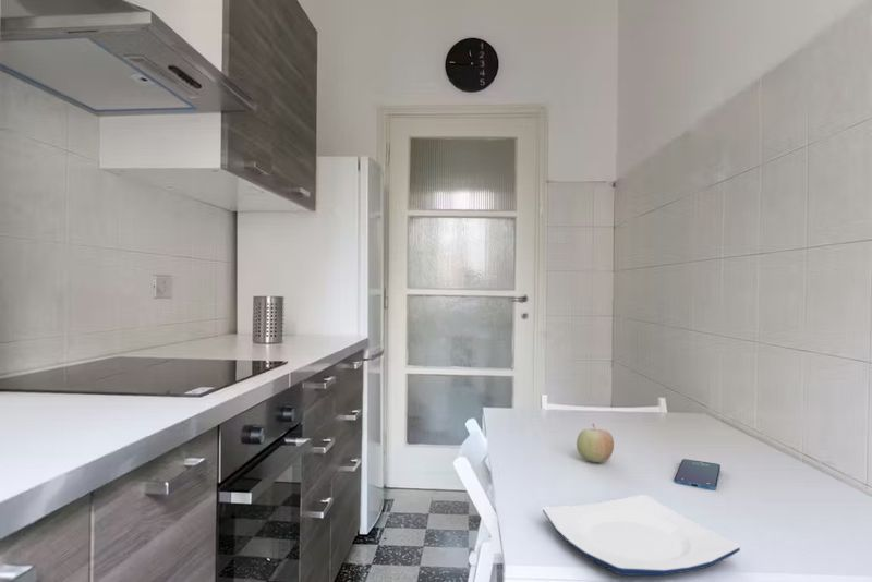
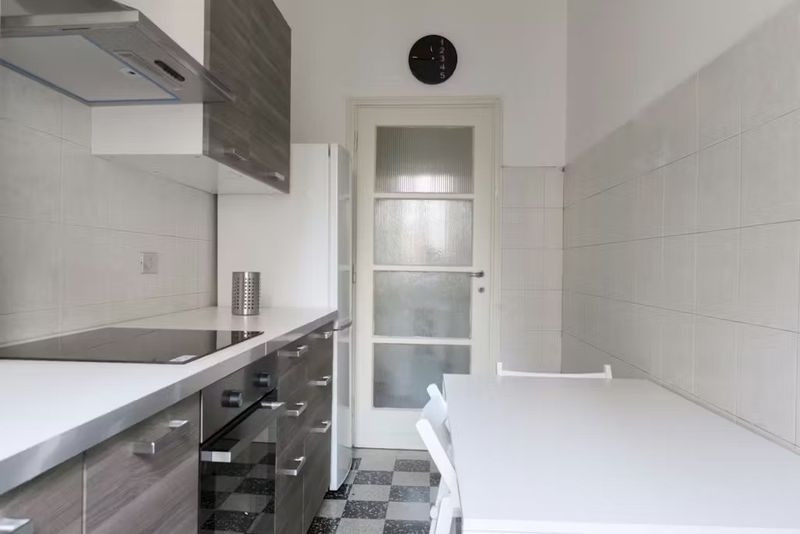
- plate [542,494,741,577]
- smartphone [674,458,722,490]
- fruit [576,423,615,463]
